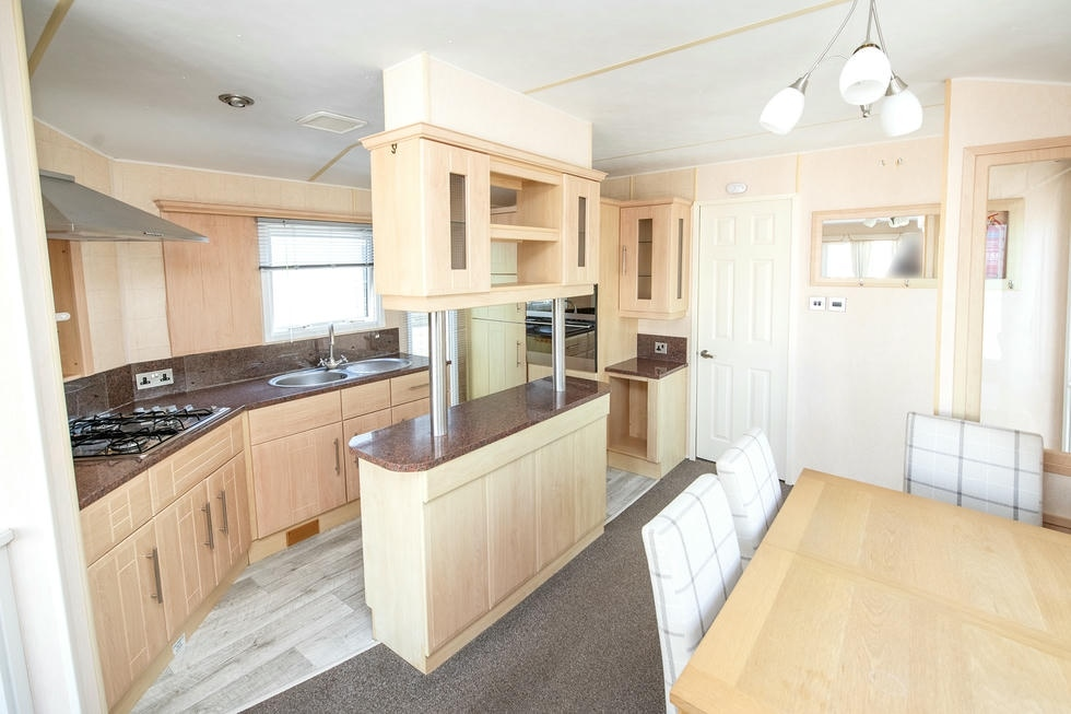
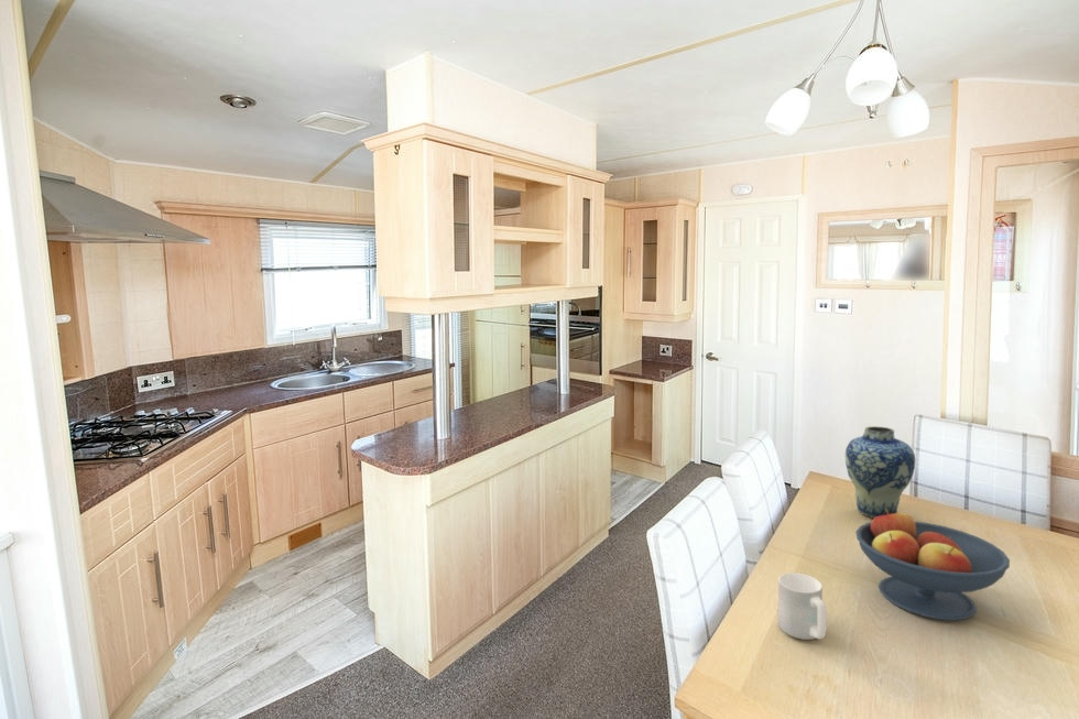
+ mug [777,571,828,641]
+ vase [843,425,916,520]
+ fruit bowl [854,509,1011,622]
